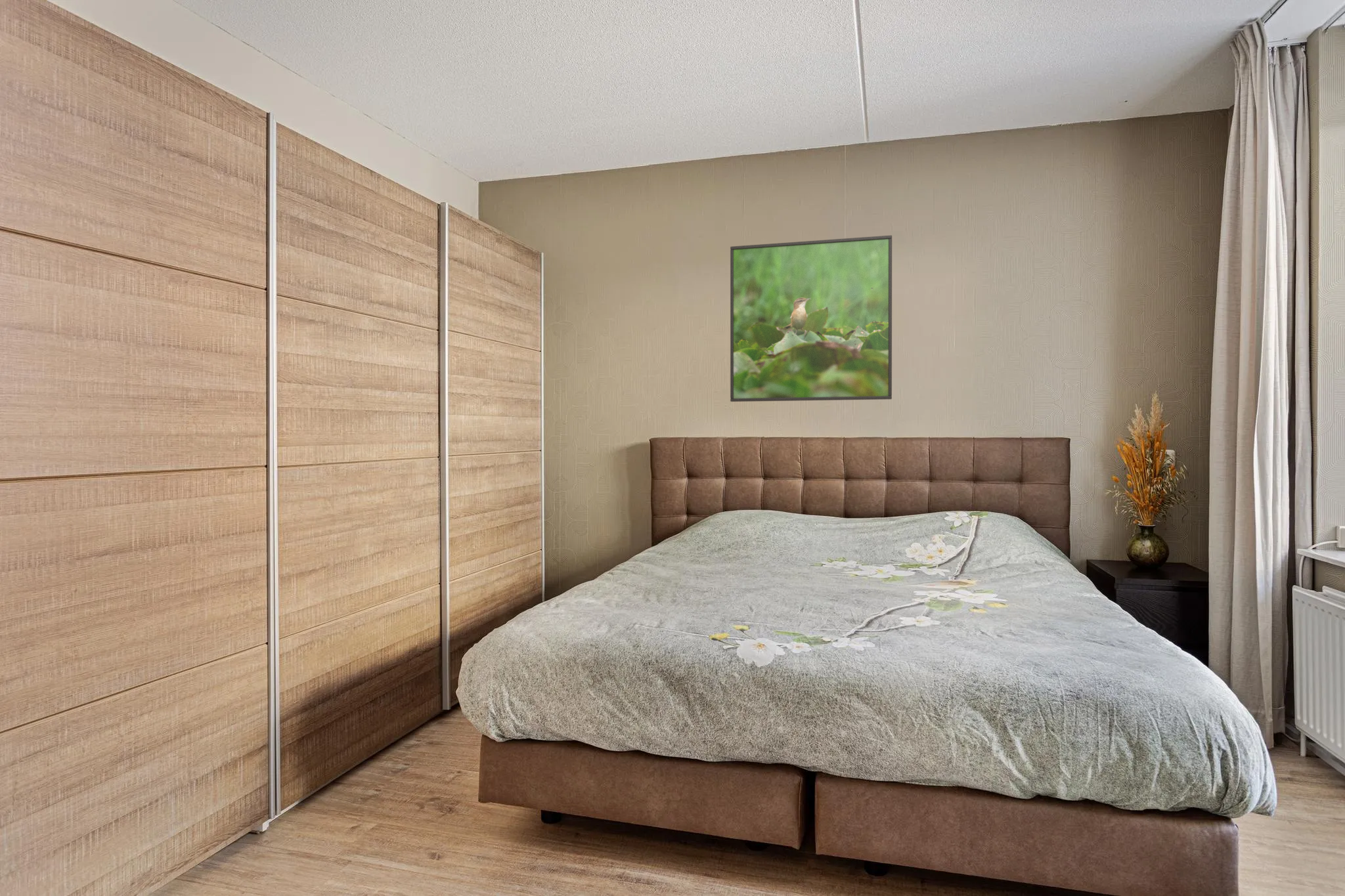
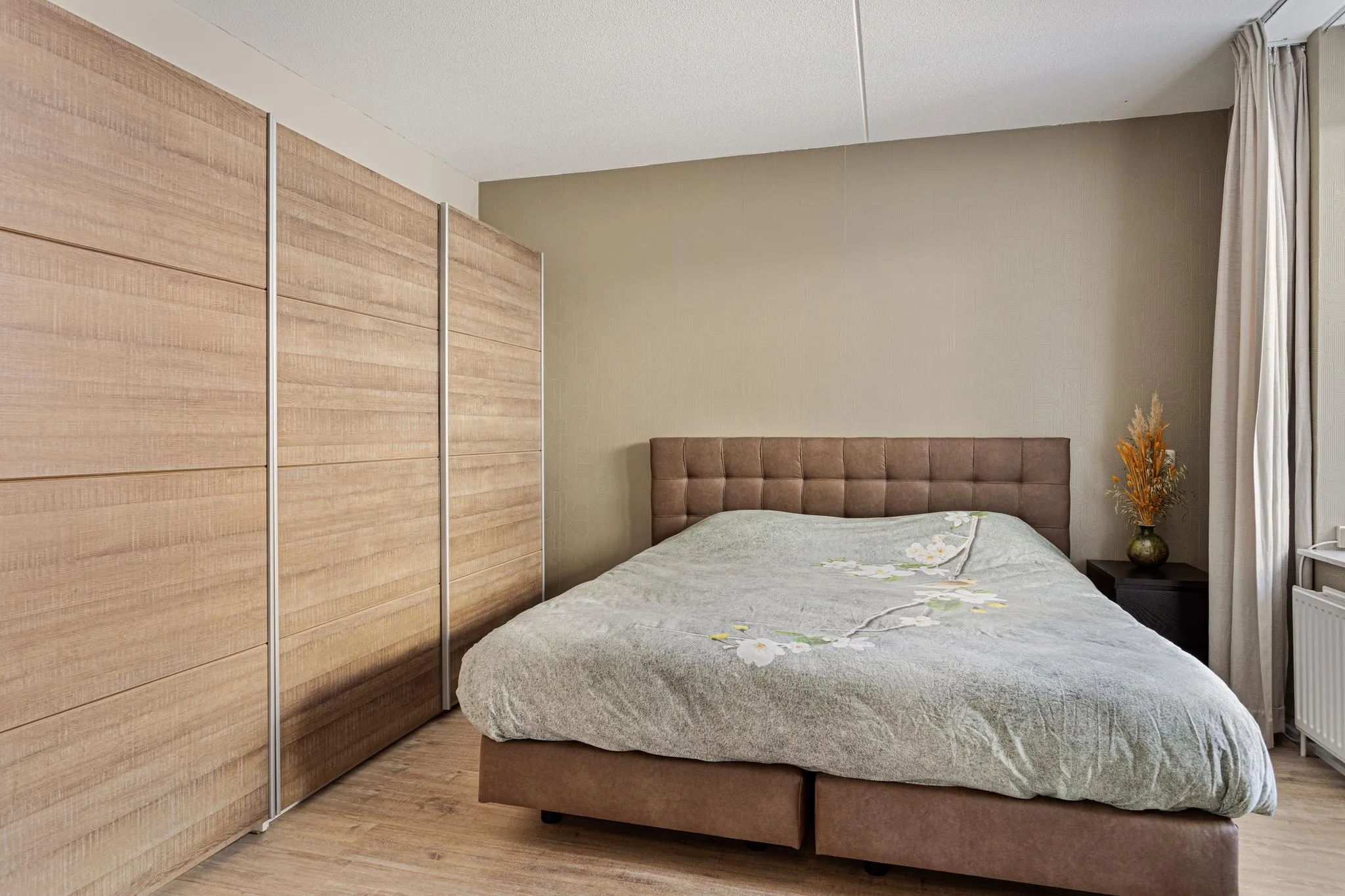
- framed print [730,235,893,402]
